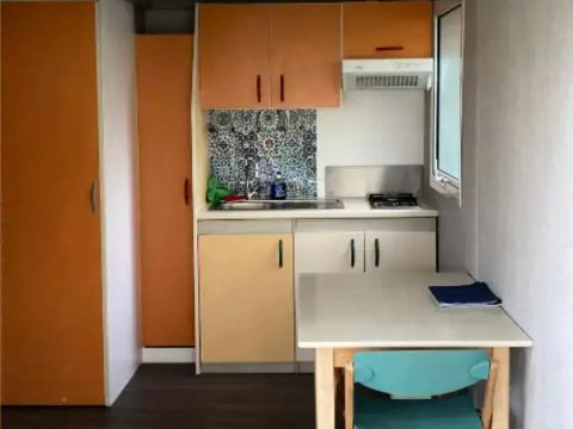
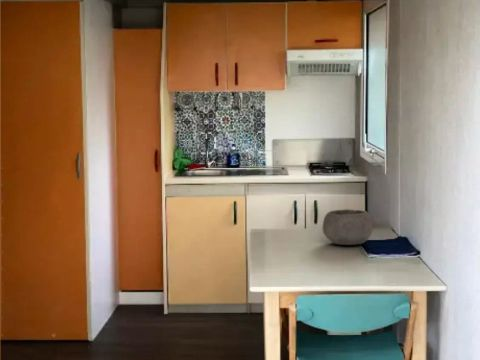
+ bowl [322,208,374,246]
